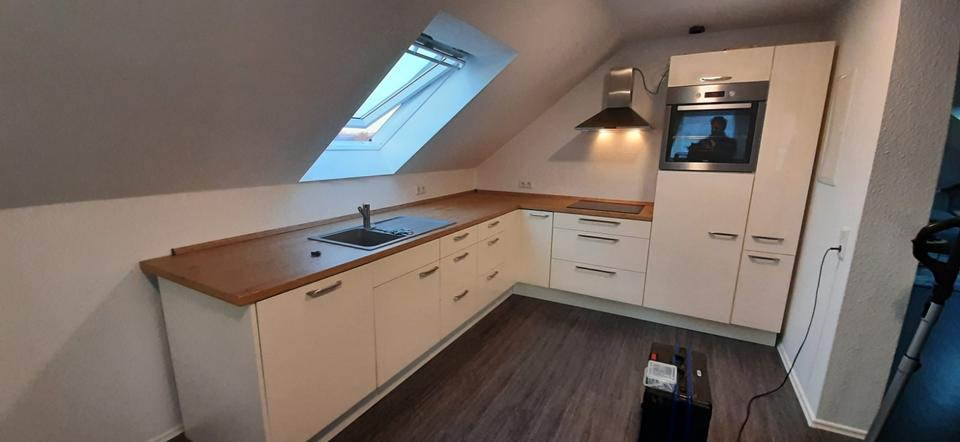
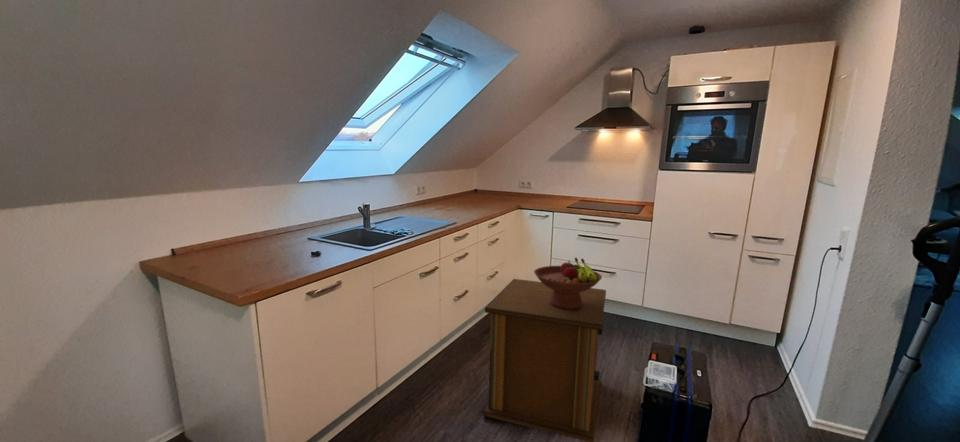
+ fruit bowl [533,257,603,309]
+ side table [481,278,607,442]
